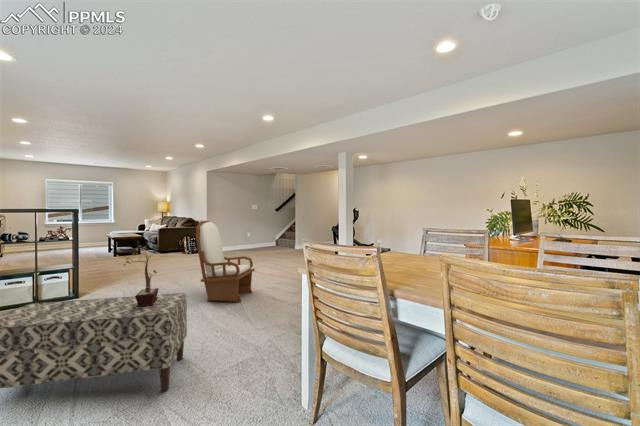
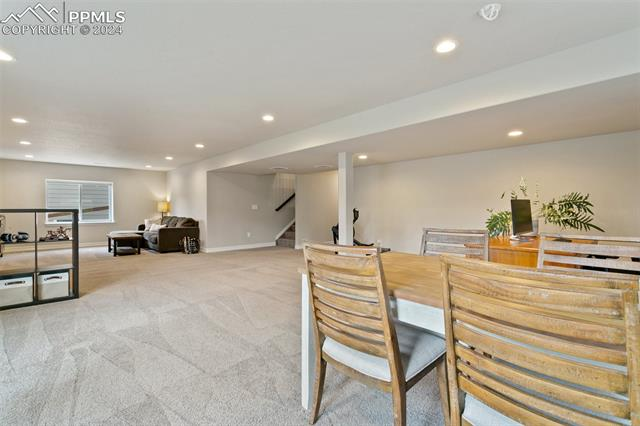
- bench [0,292,188,392]
- potted plant [123,237,160,307]
- armchair [195,220,255,303]
